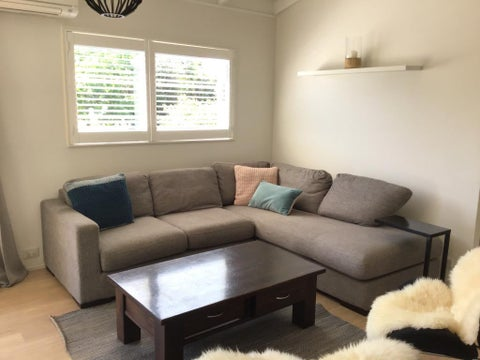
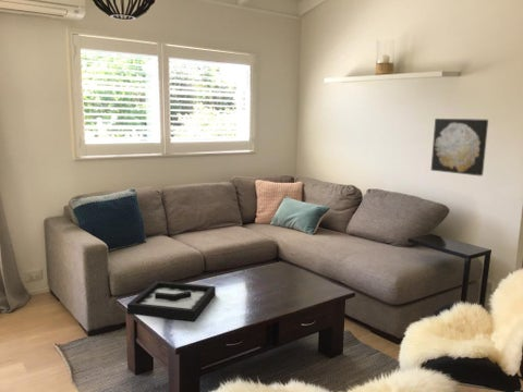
+ decorative tray [126,280,217,322]
+ wall art [430,118,489,176]
